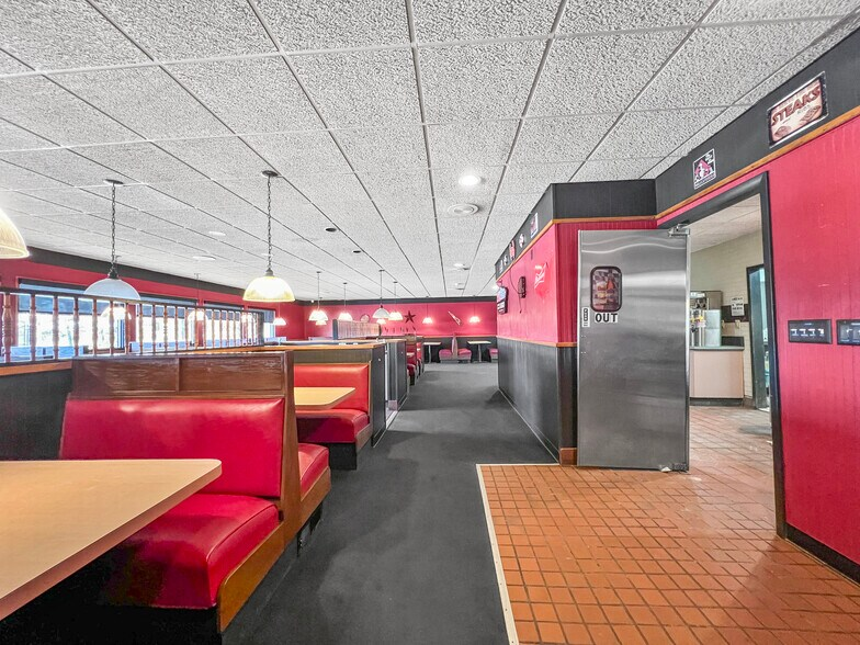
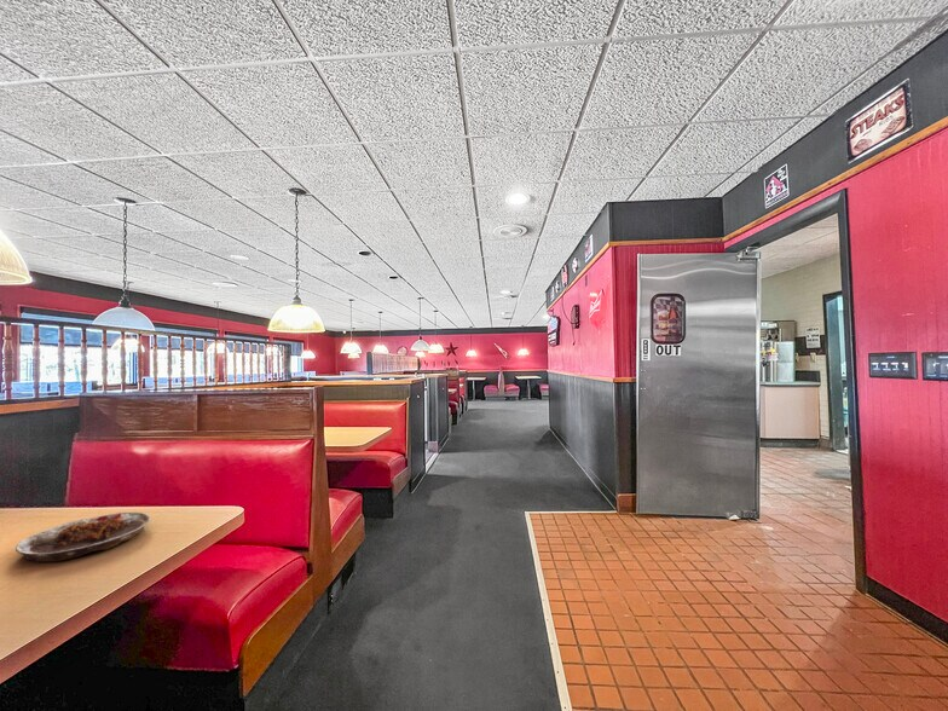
+ plate [15,511,152,563]
